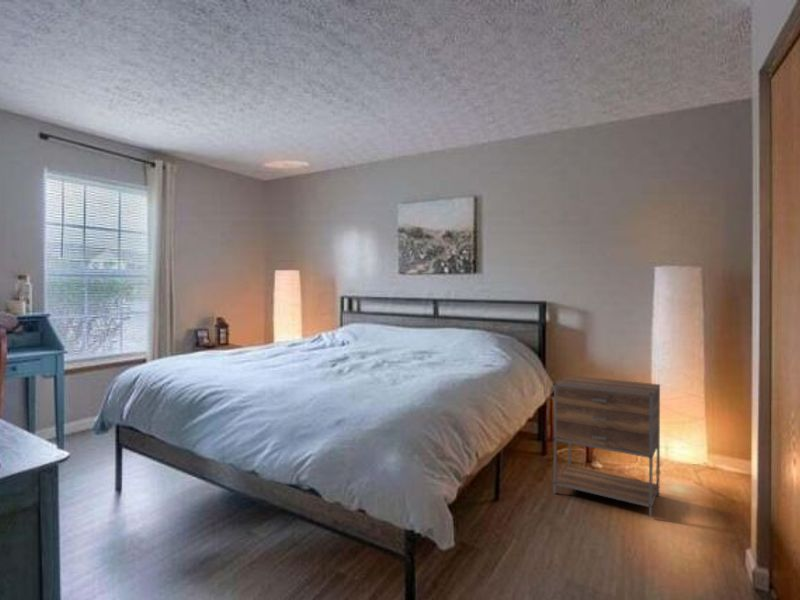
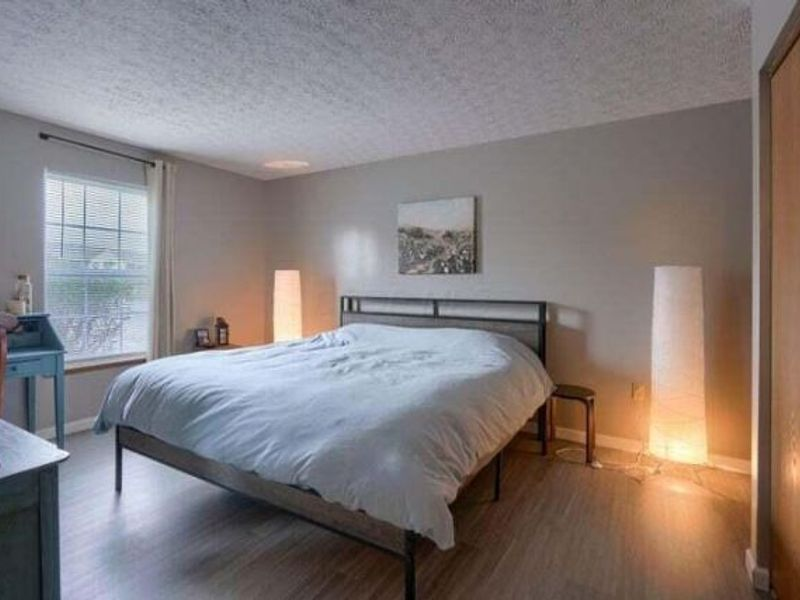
- nightstand [552,374,661,518]
